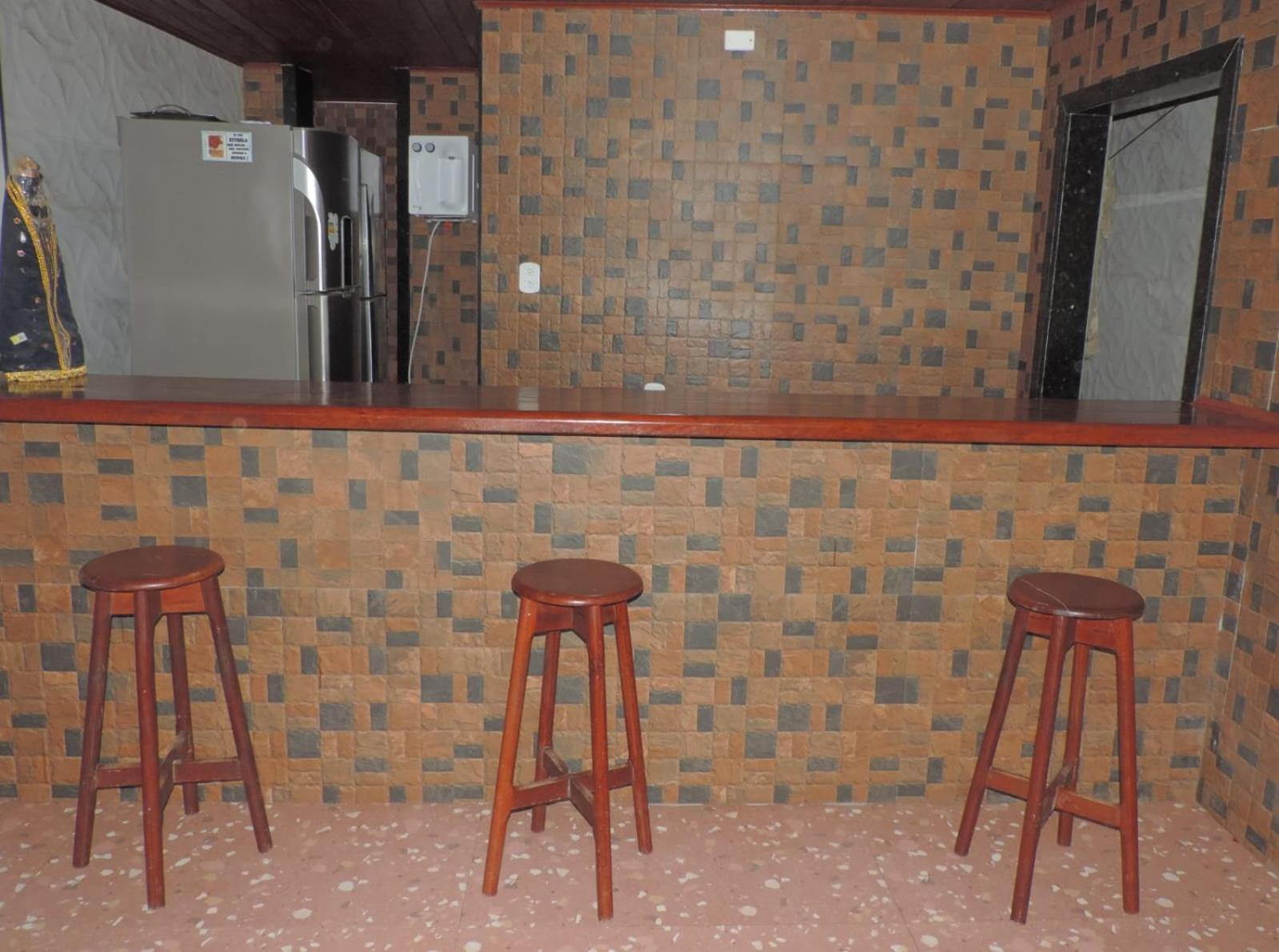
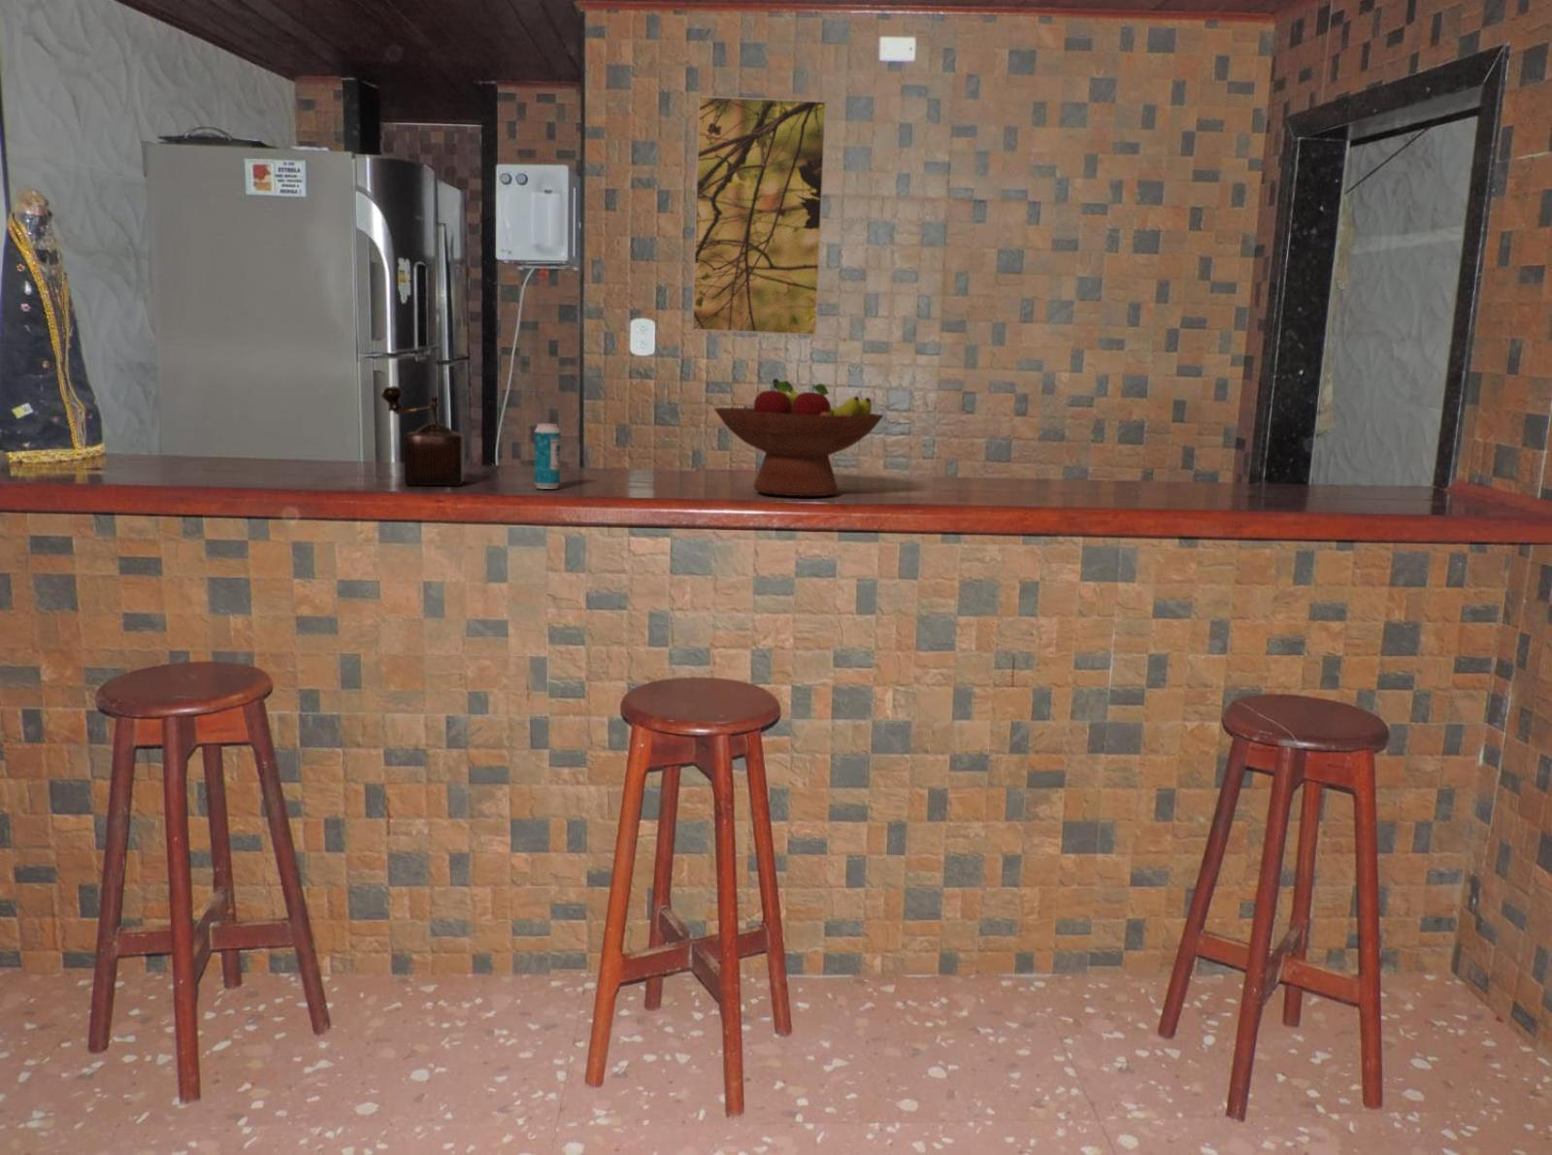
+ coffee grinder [381,386,466,487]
+ beverage can [533,422,561,490]
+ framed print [692,95,828,337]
+ fruit bowl [714,377,885,497]
